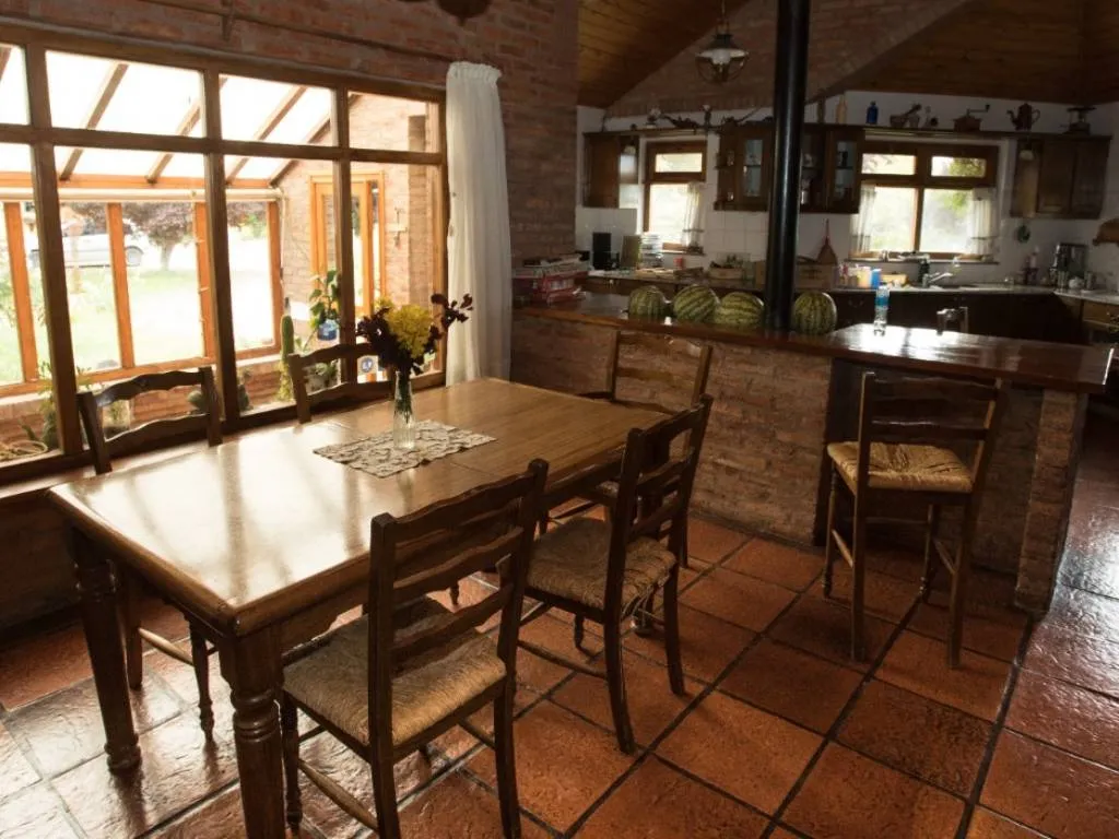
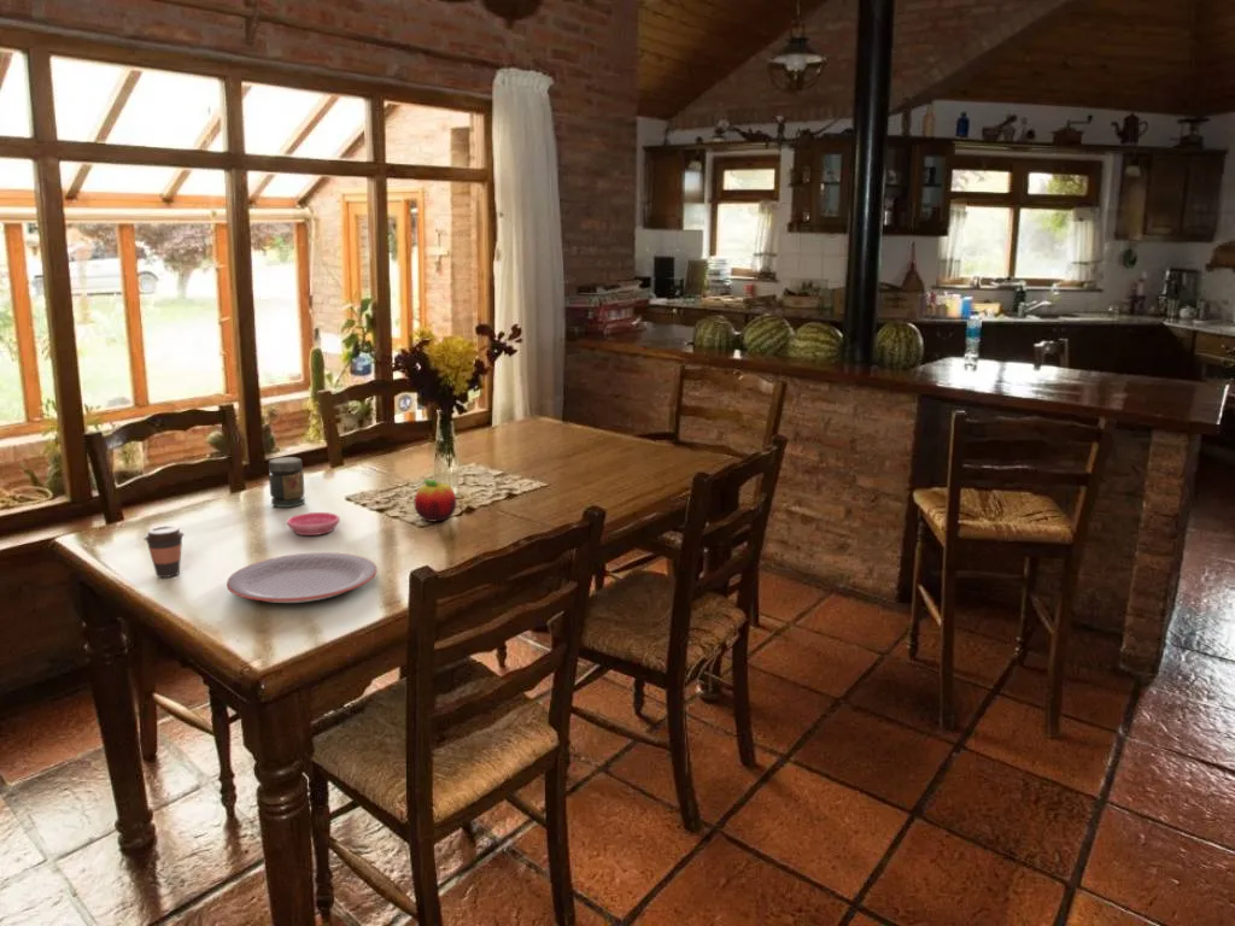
+ fruit [414,477,458,522]
+ plate [226,551,379,604]
+ saucer [286,511,341,537]
+ coffee cup [142,524,186,579]
+ jar [268,456,306,509]
